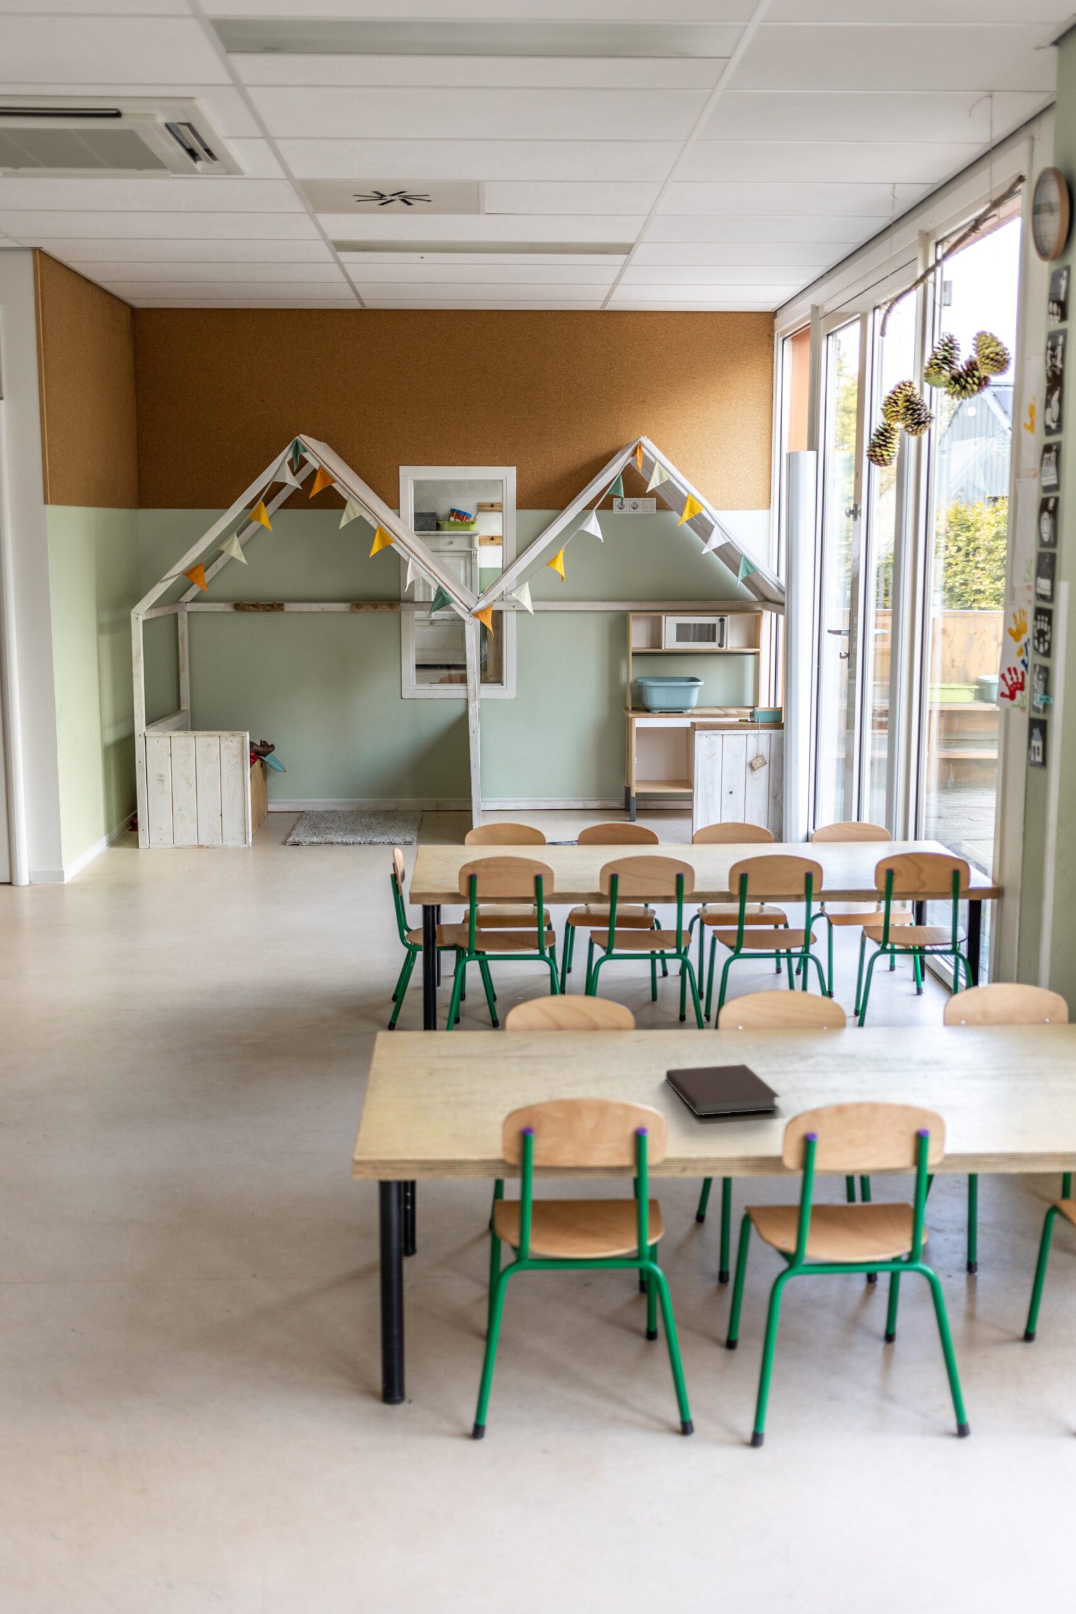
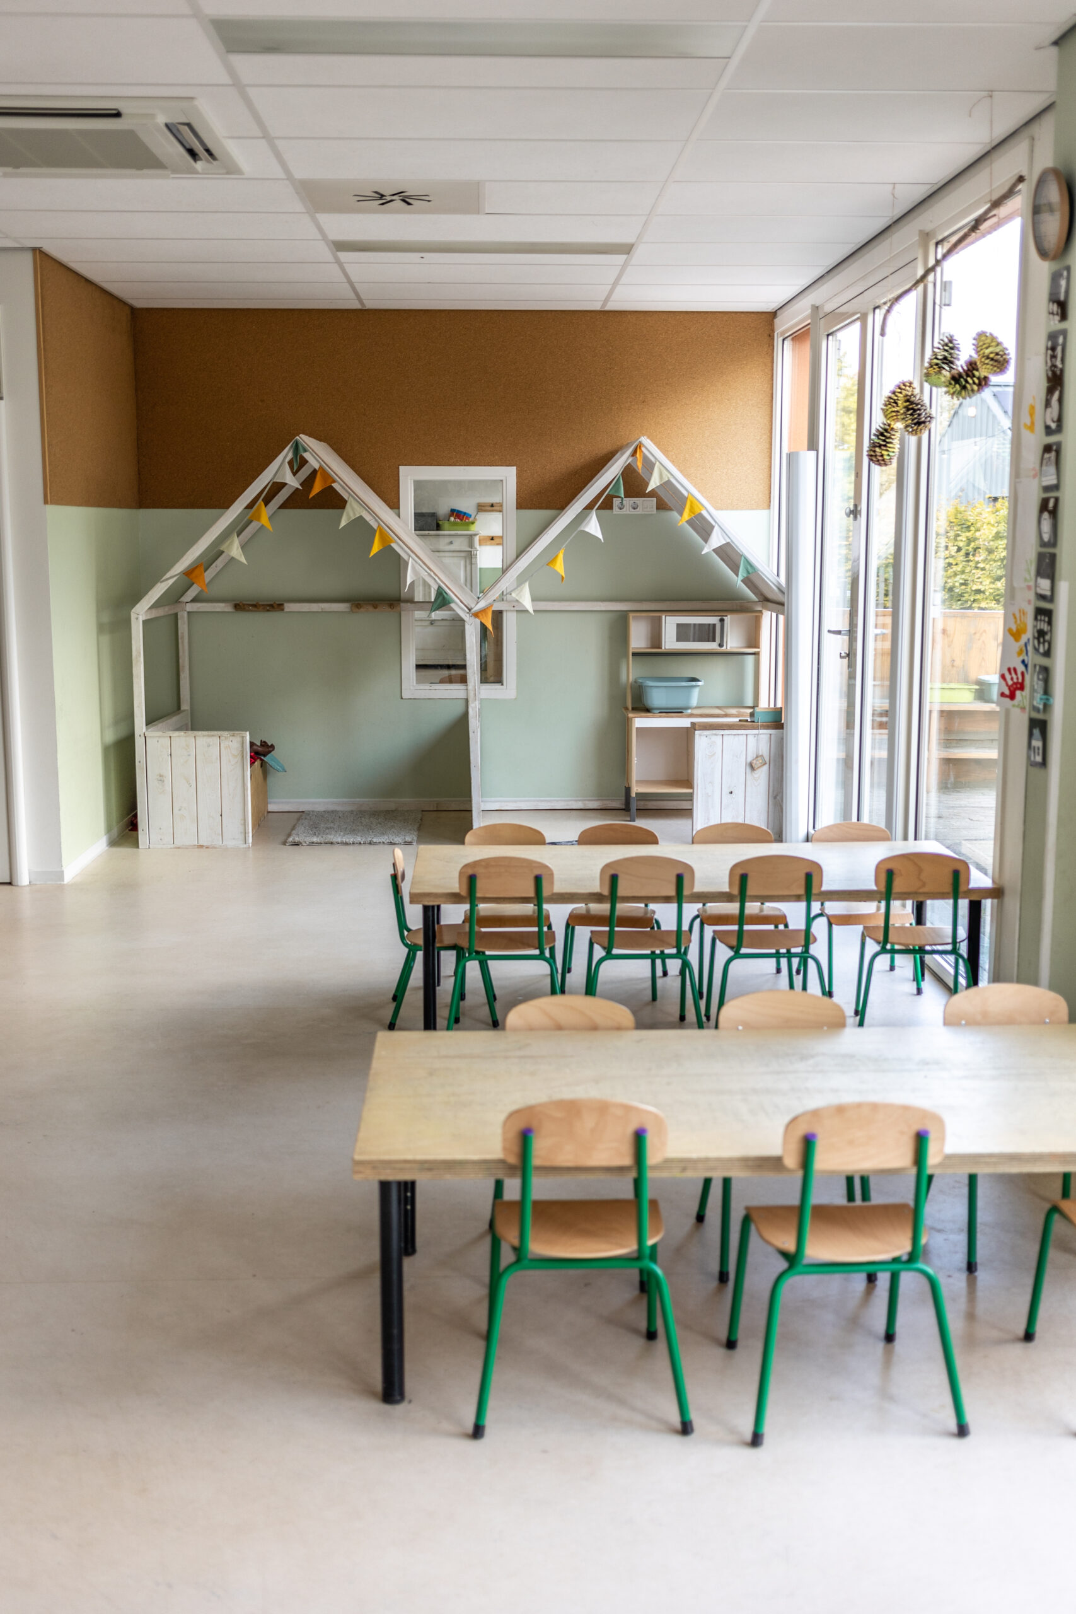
- notebook [665,1064,782,1116]
